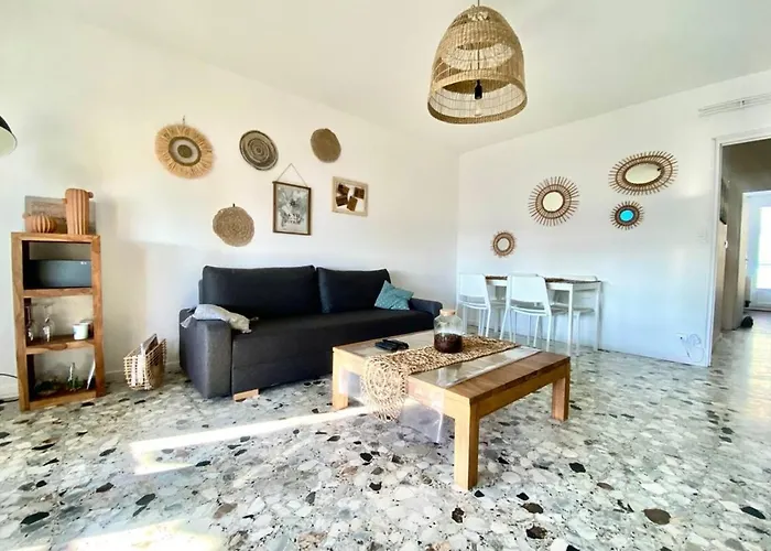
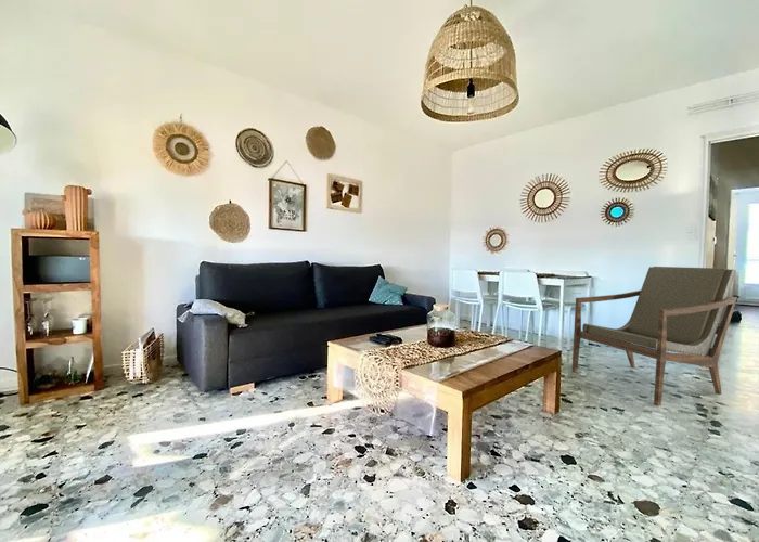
+ armchair [570,266,738,406]
